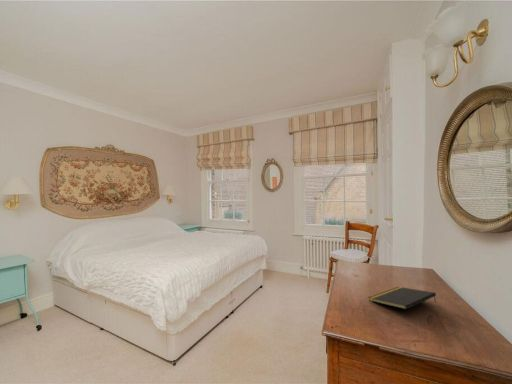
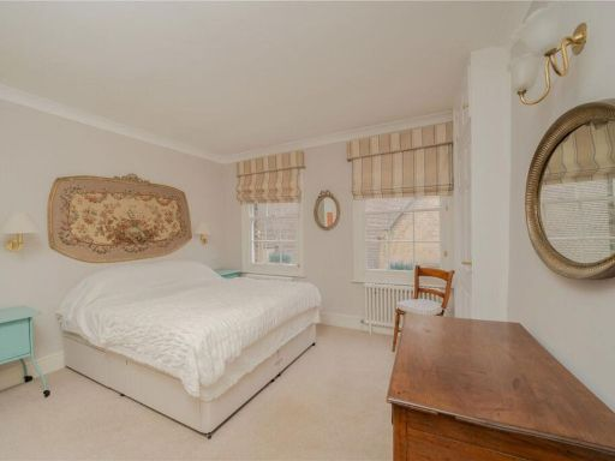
- notepad [367,286,437,310]
